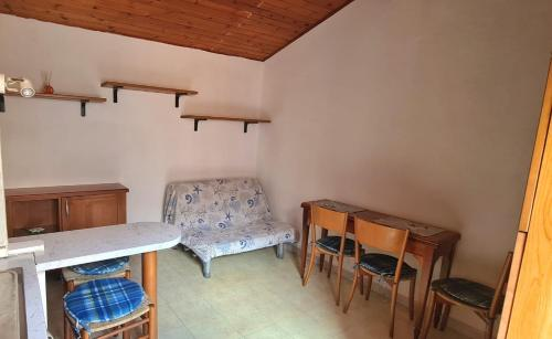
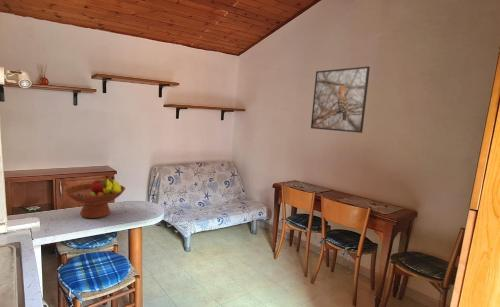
+ fruit bowl [63,175,126,219]
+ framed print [310,65,371,134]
